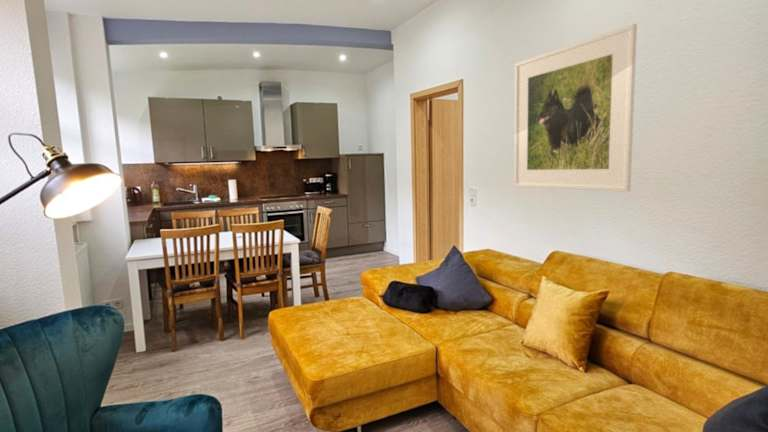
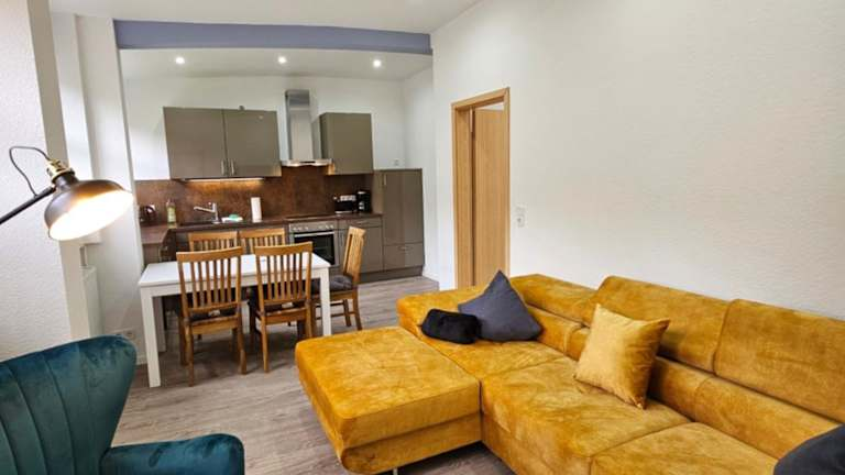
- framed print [513,23,638,193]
